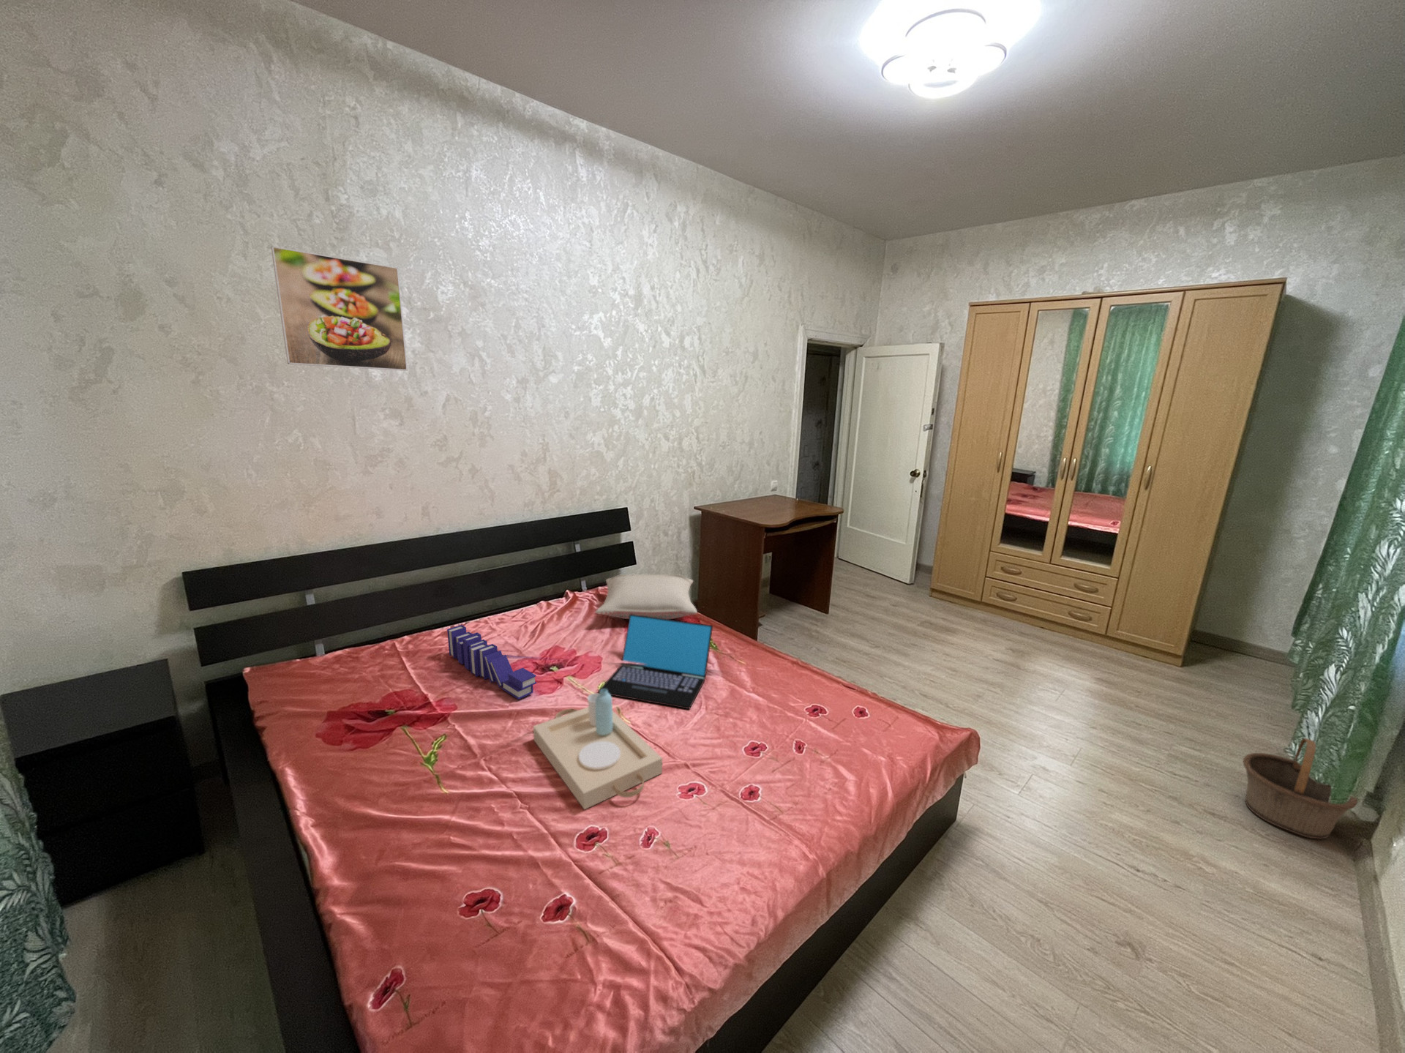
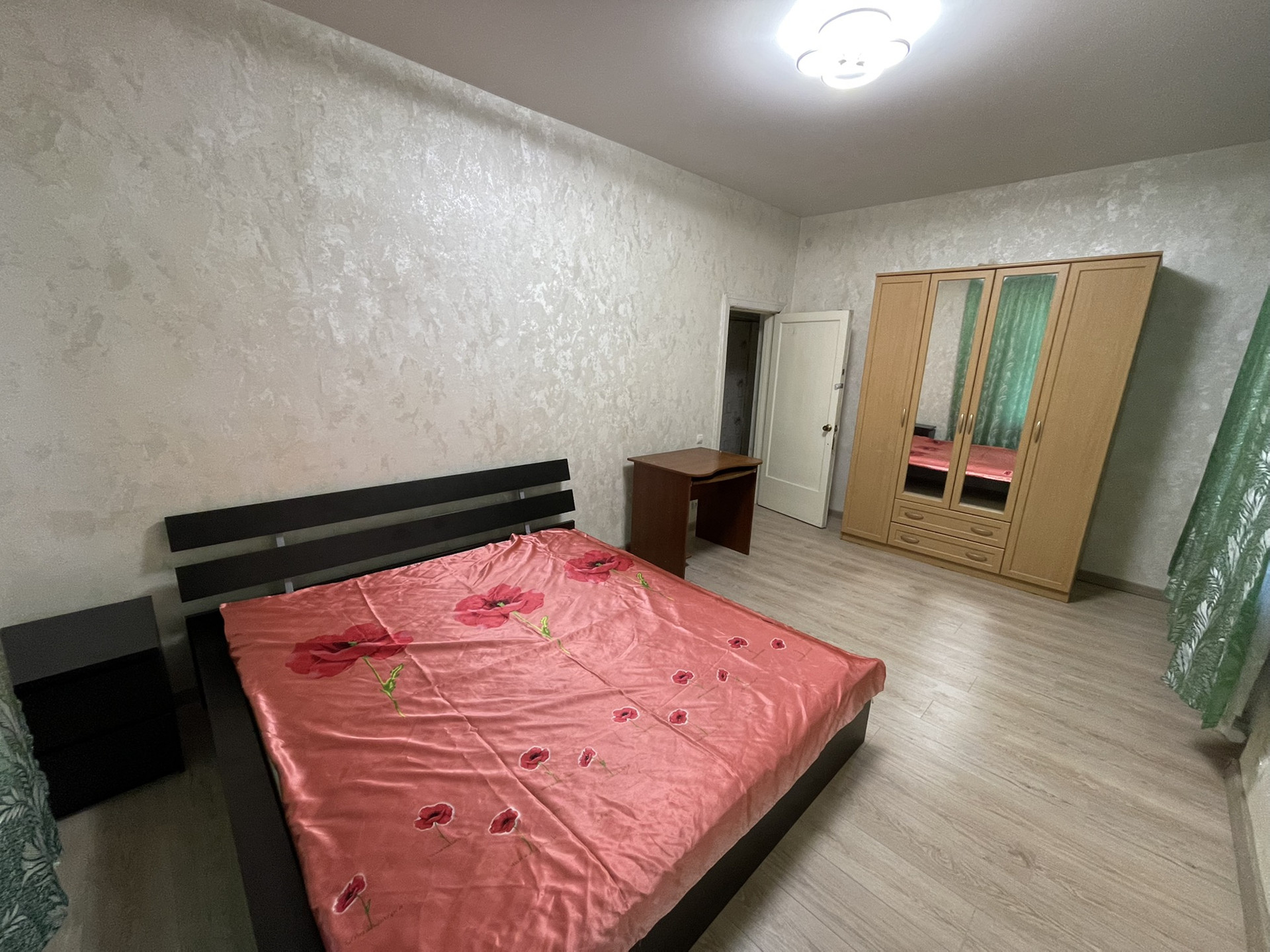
- book [446,624,538,700]
- laptop [597,615,714,710]
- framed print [271,246,408,372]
- pillow [594,574,698,619]
- basket [1242,738,1359,840]
- serving tray [532,689,663,810]
